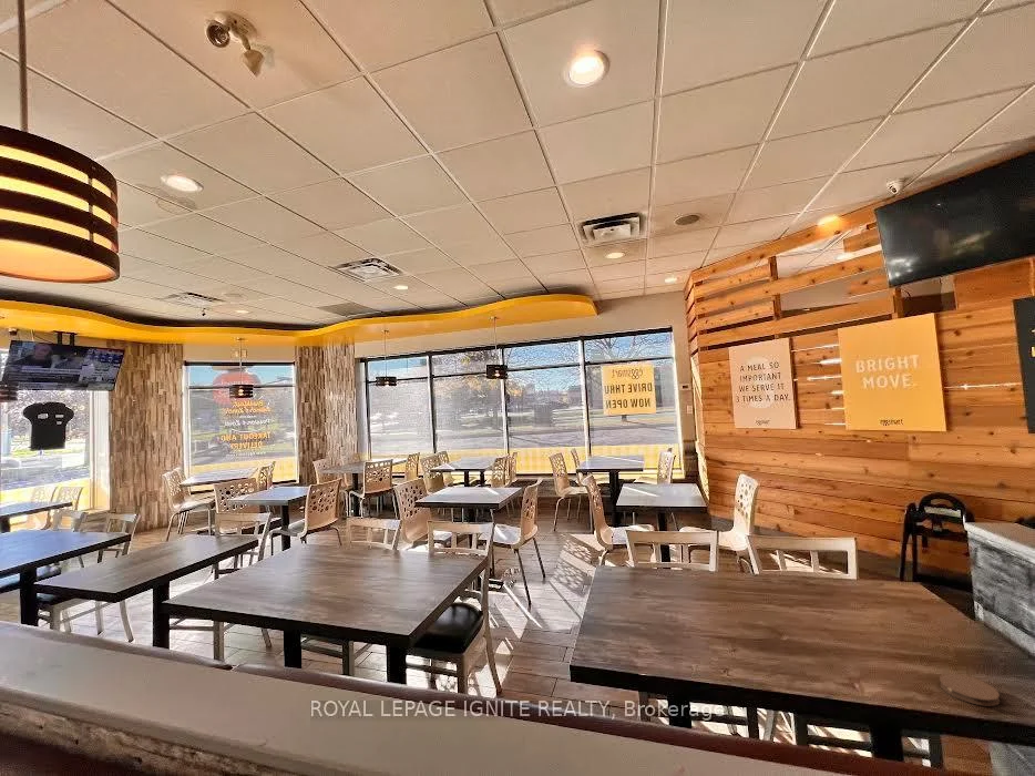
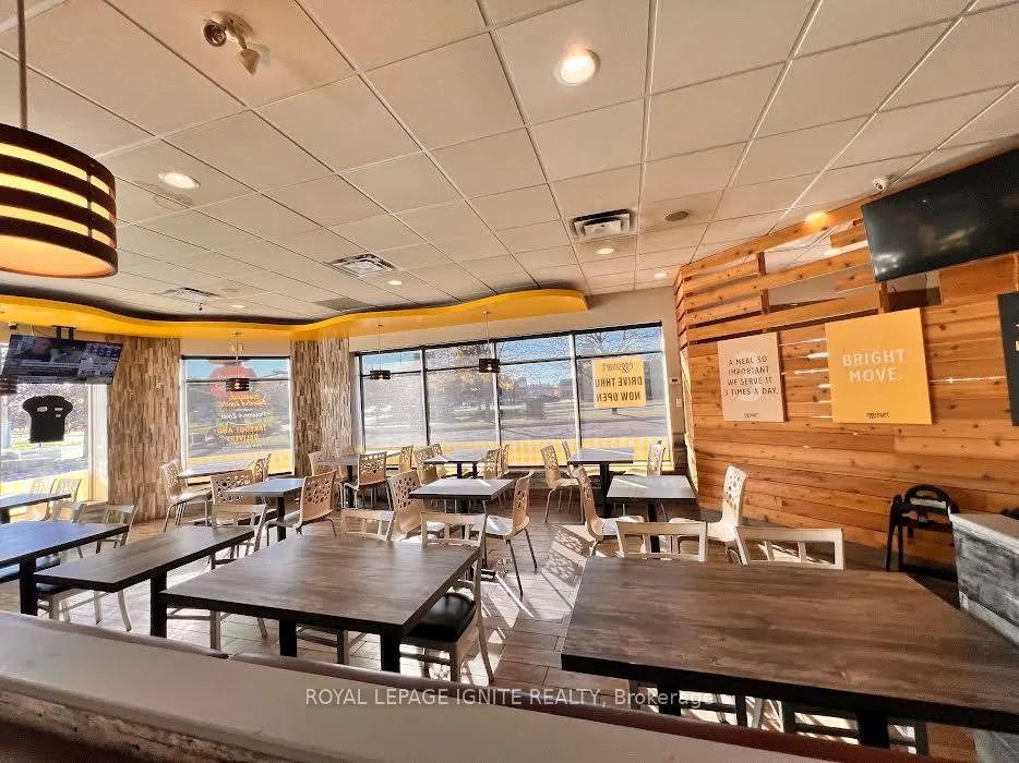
- coaster [939,673,1001,707]
